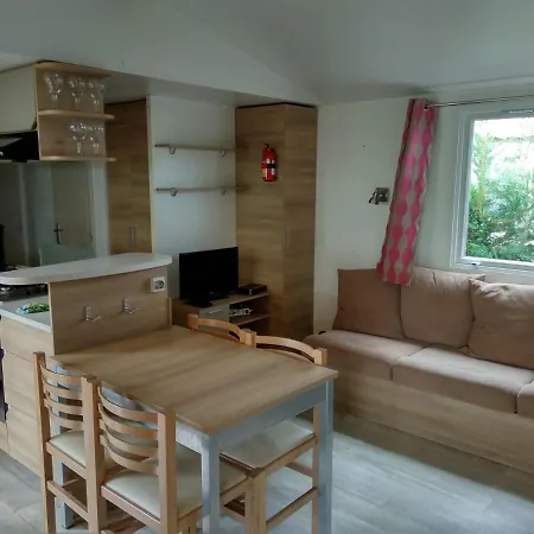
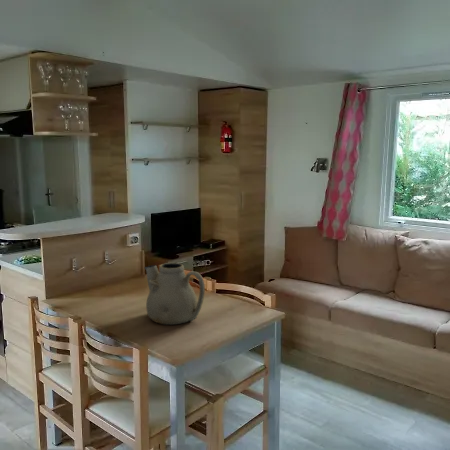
+ teapot [144,262,206,326]
